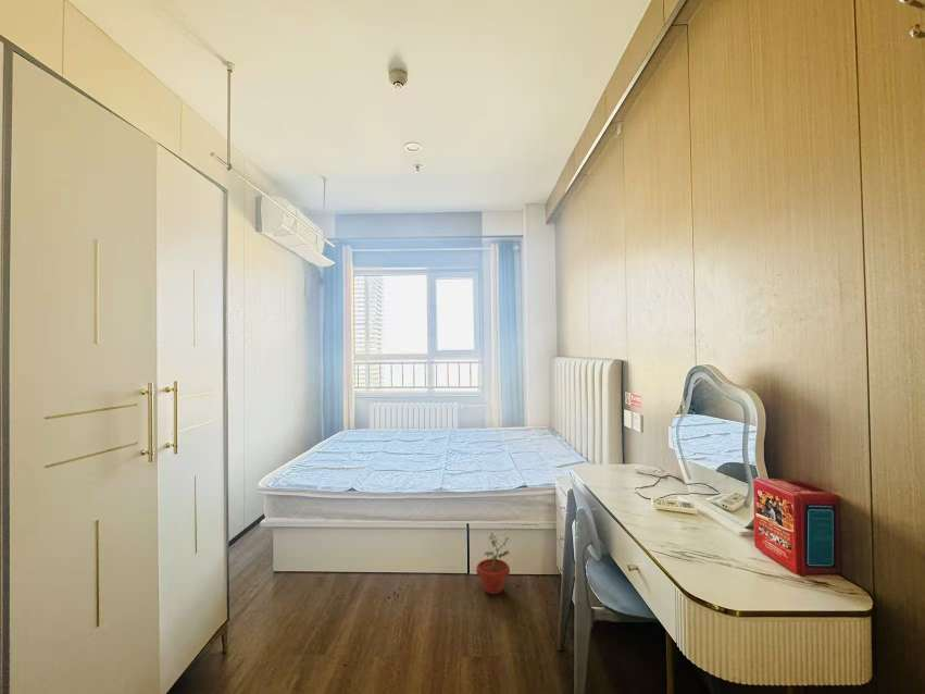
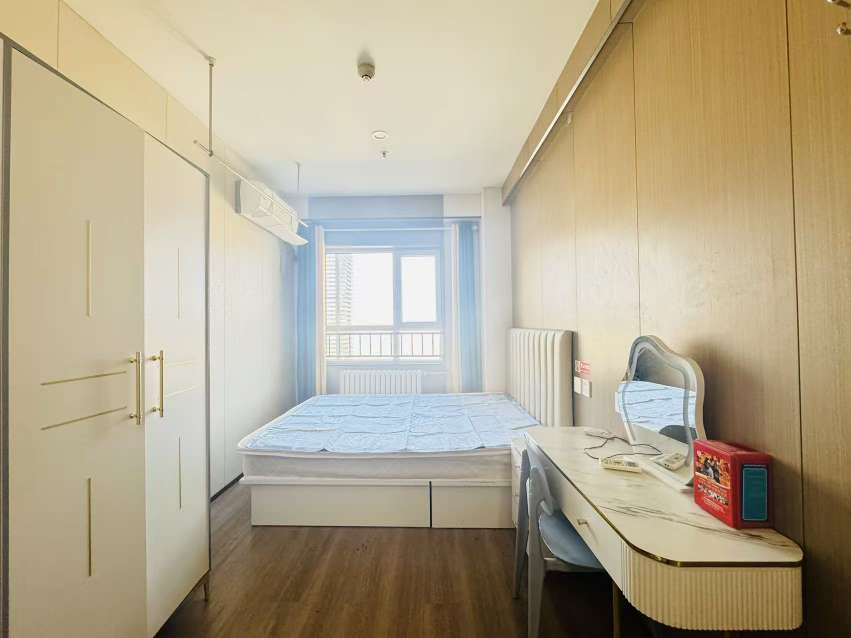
- potted plant [475,532,512,595]
